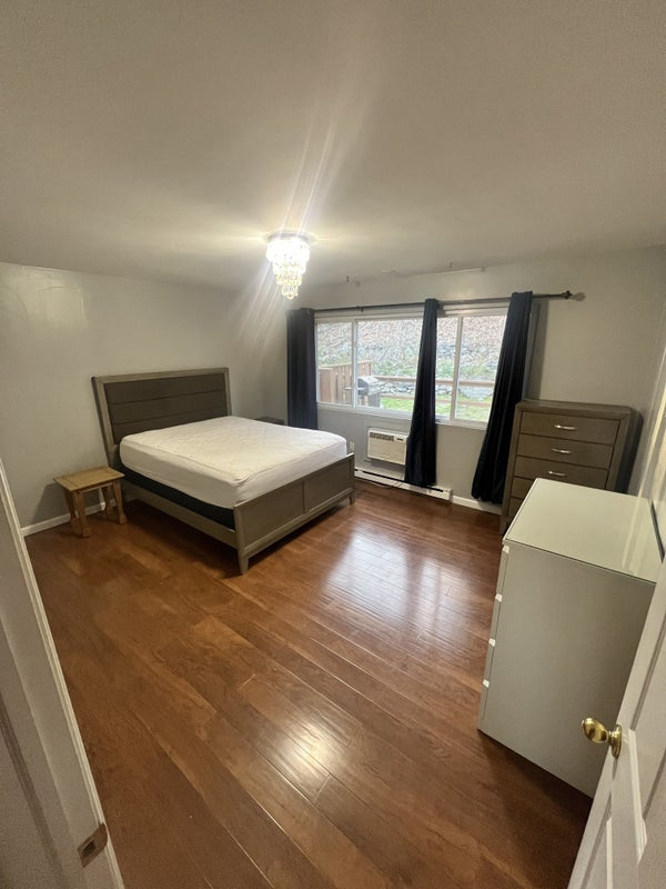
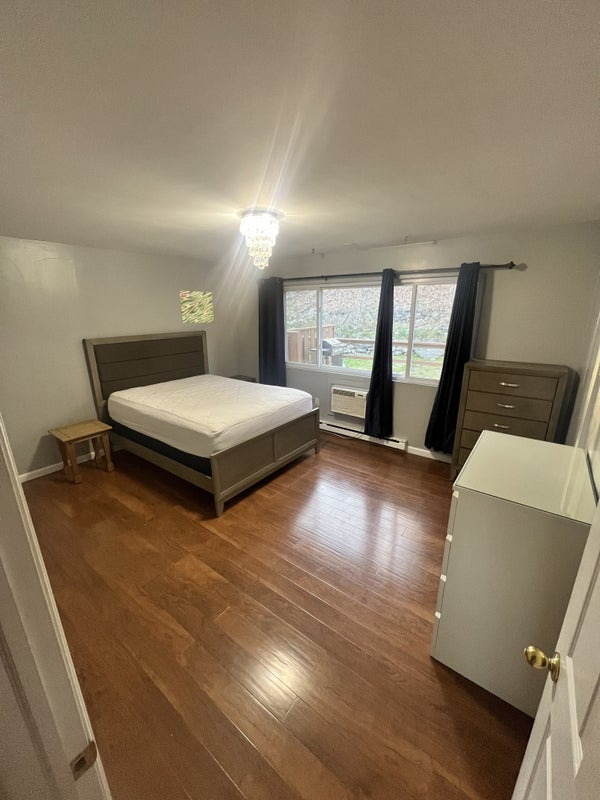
+ wall art [178,290,215,324]
